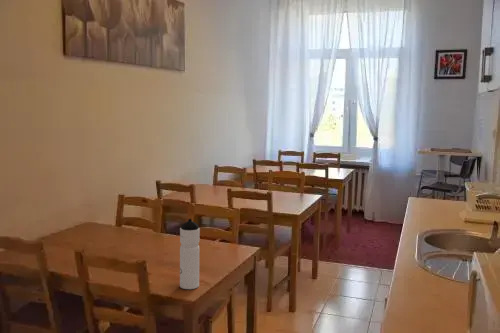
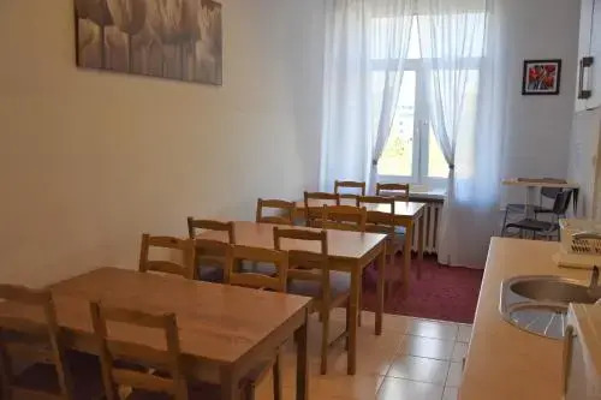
- water bottle [179,218,201,290]
